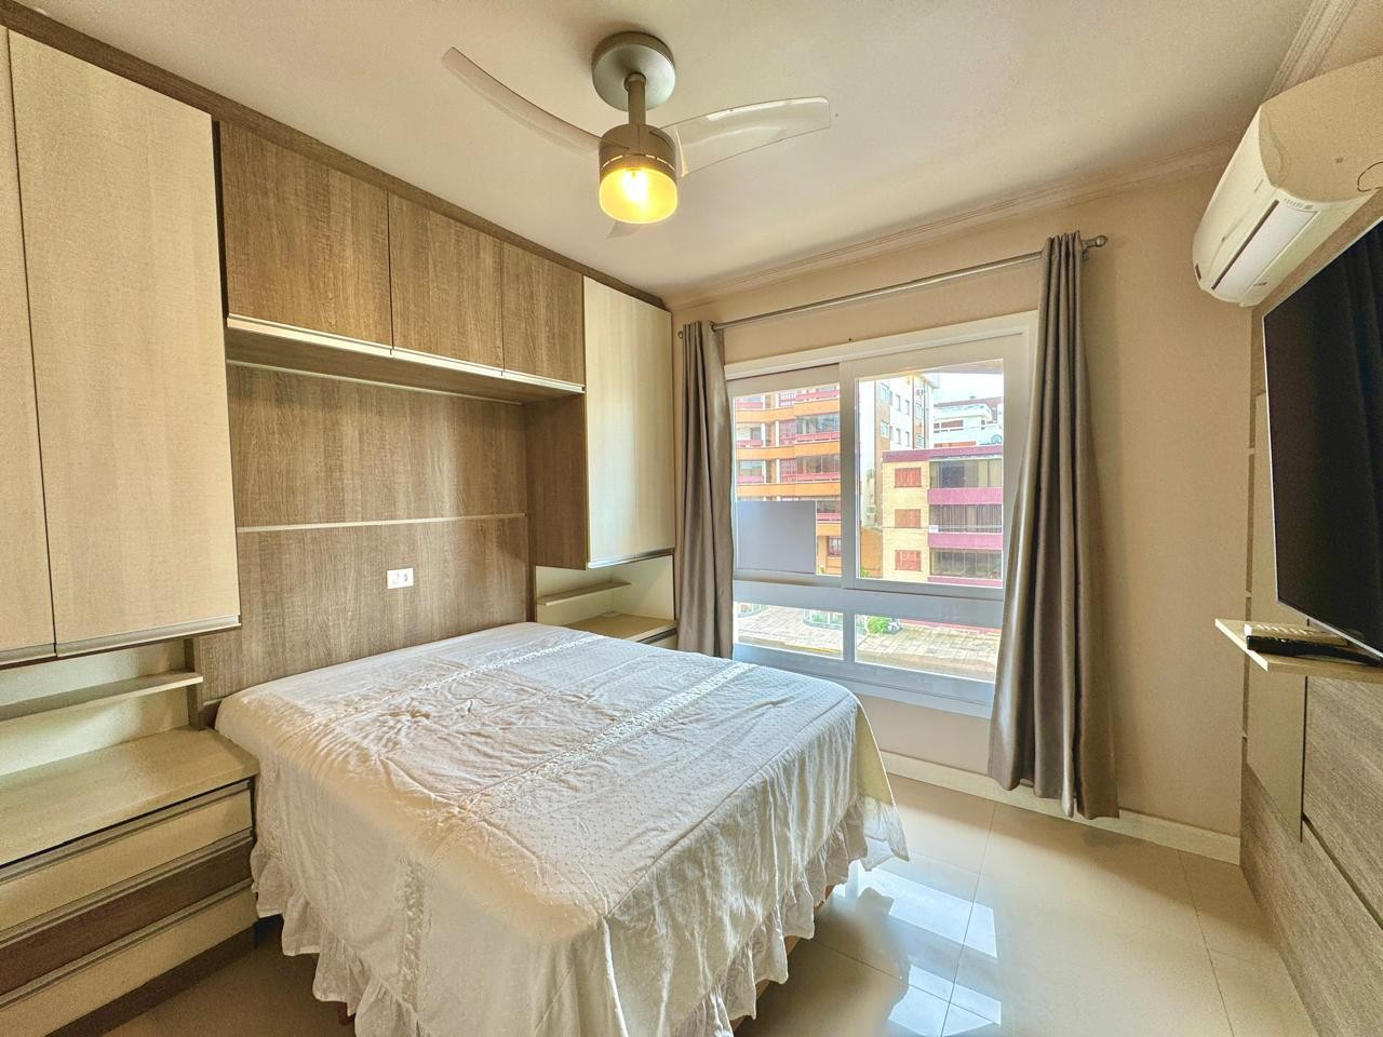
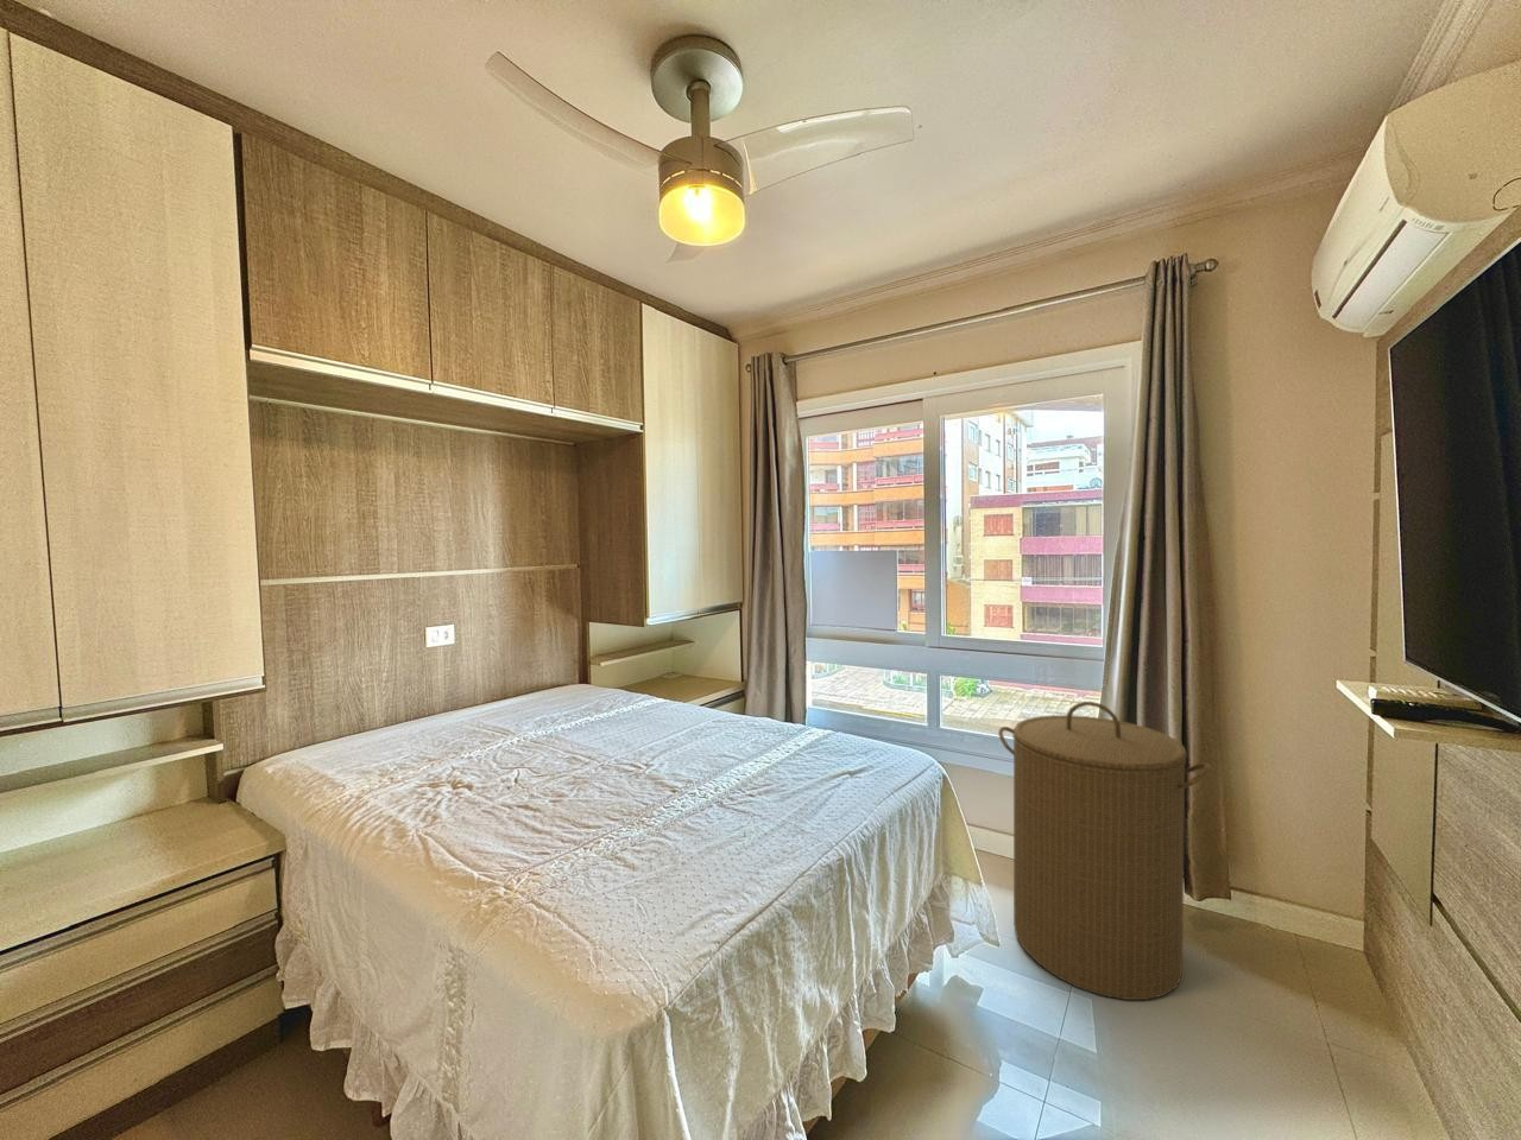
+ laundry hamper [996,701,1212,1001]
